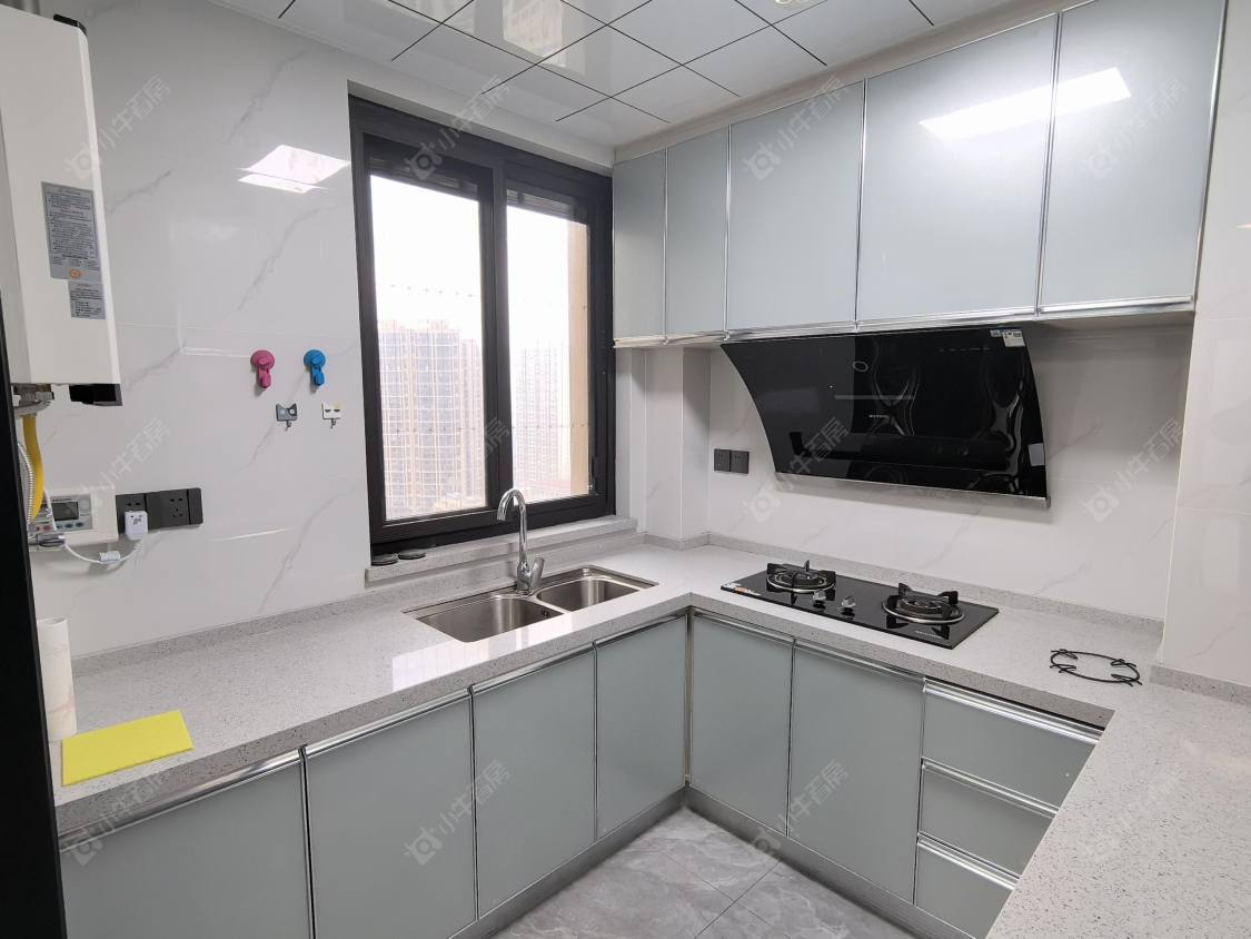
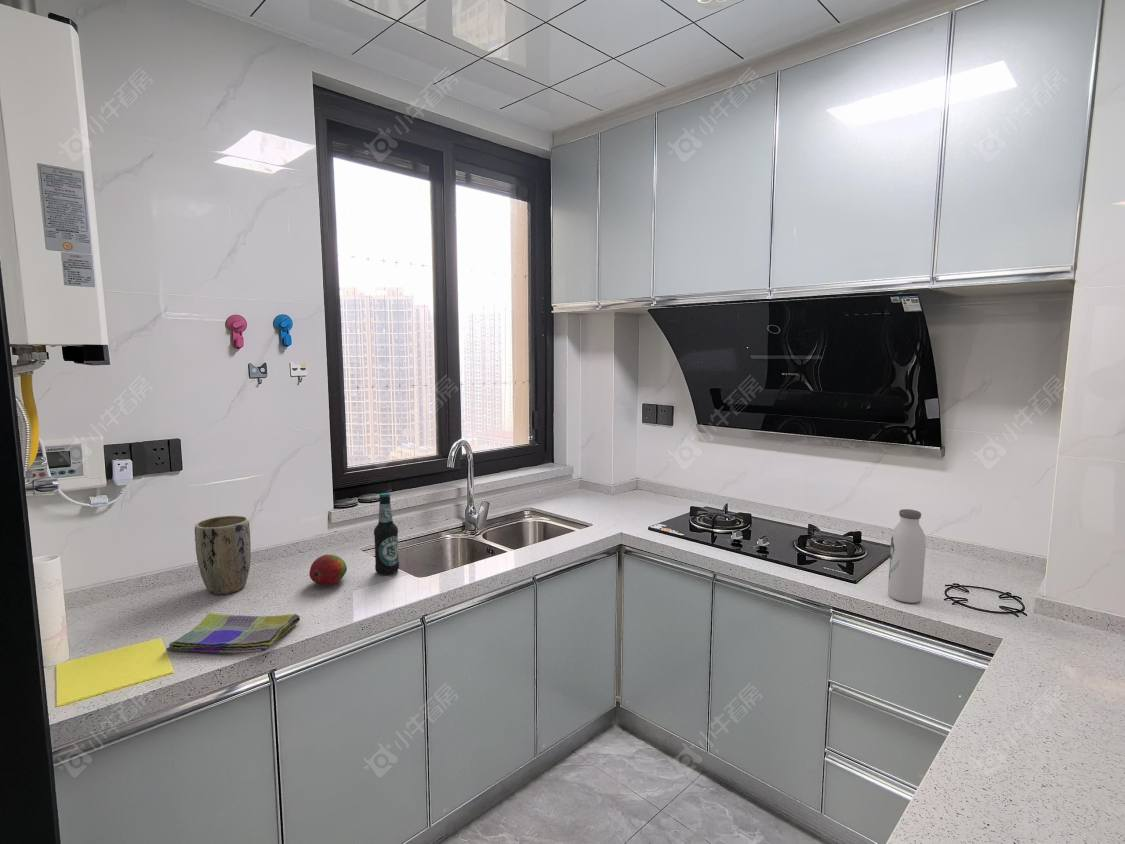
+ bottle [373,492,400,575]
+ water bottle [887,508,927,604]
+ fruit [308,554,348,586]
+ plant pot [194,515,252,596]
+ dish towel [165,612,301,654]
